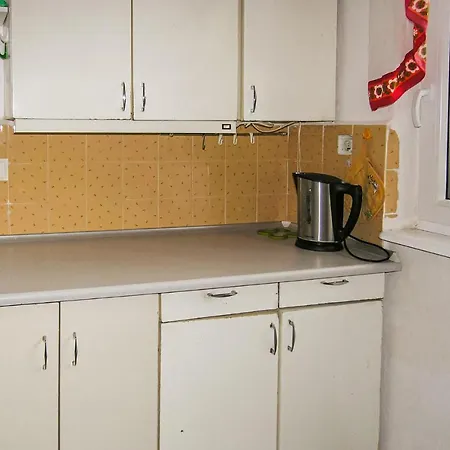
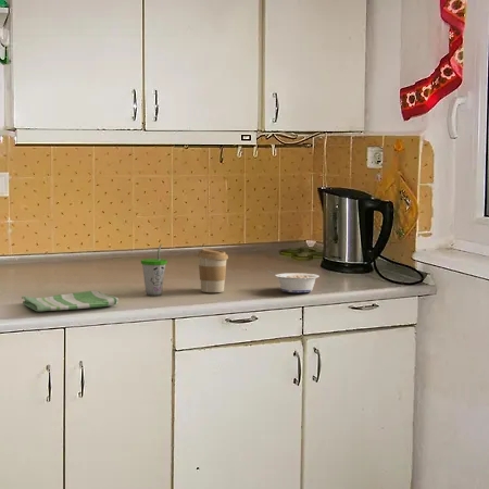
+ coffee cup [197,248,229,293]
+ legume [266,269,319,293]
+ dish towel [21,290,120,313]
+ cup [140,243,168,297]
